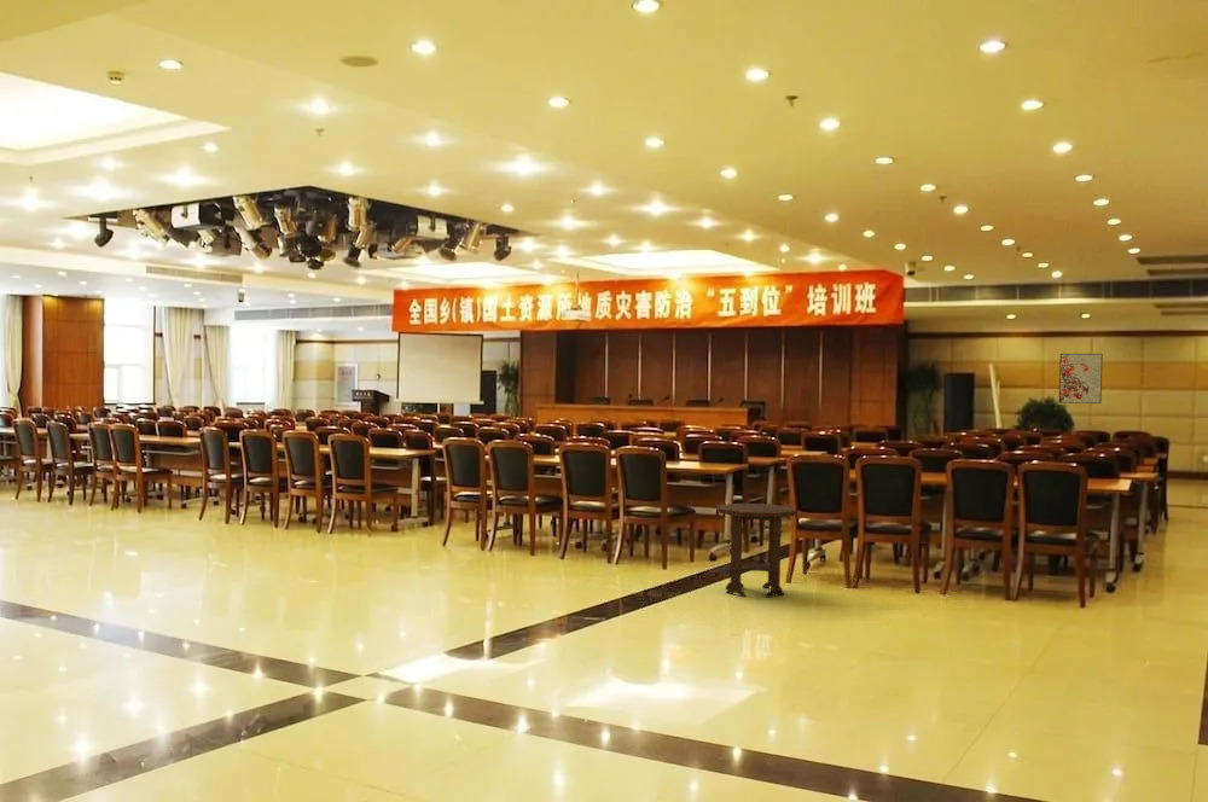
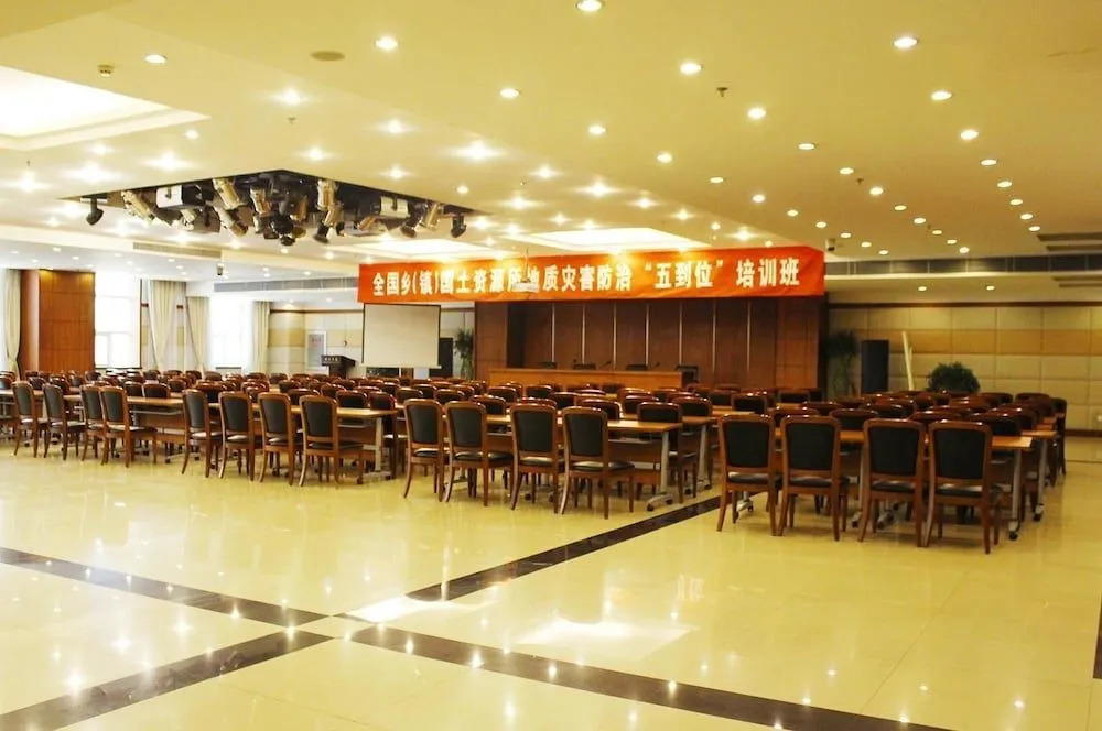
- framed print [1058,353,1104,405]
- side table [716,502,797,599]
